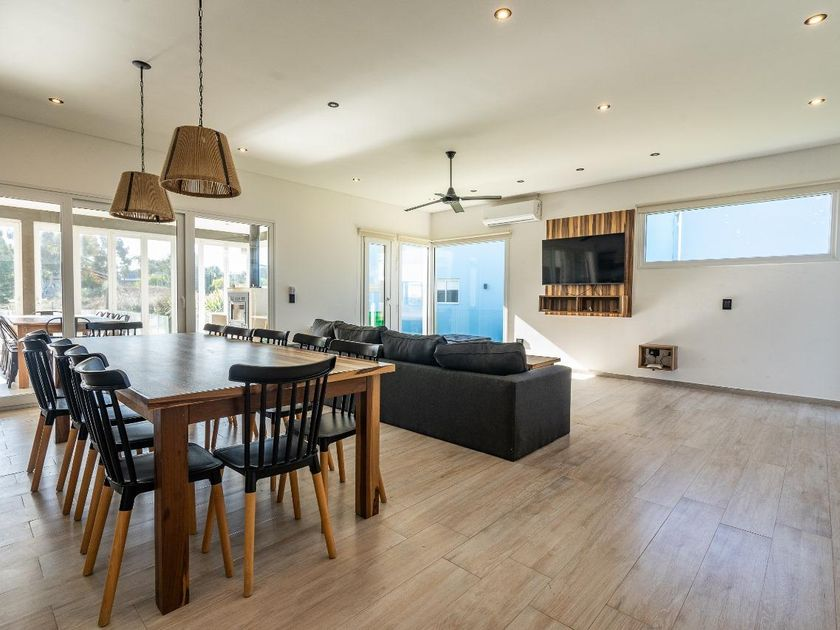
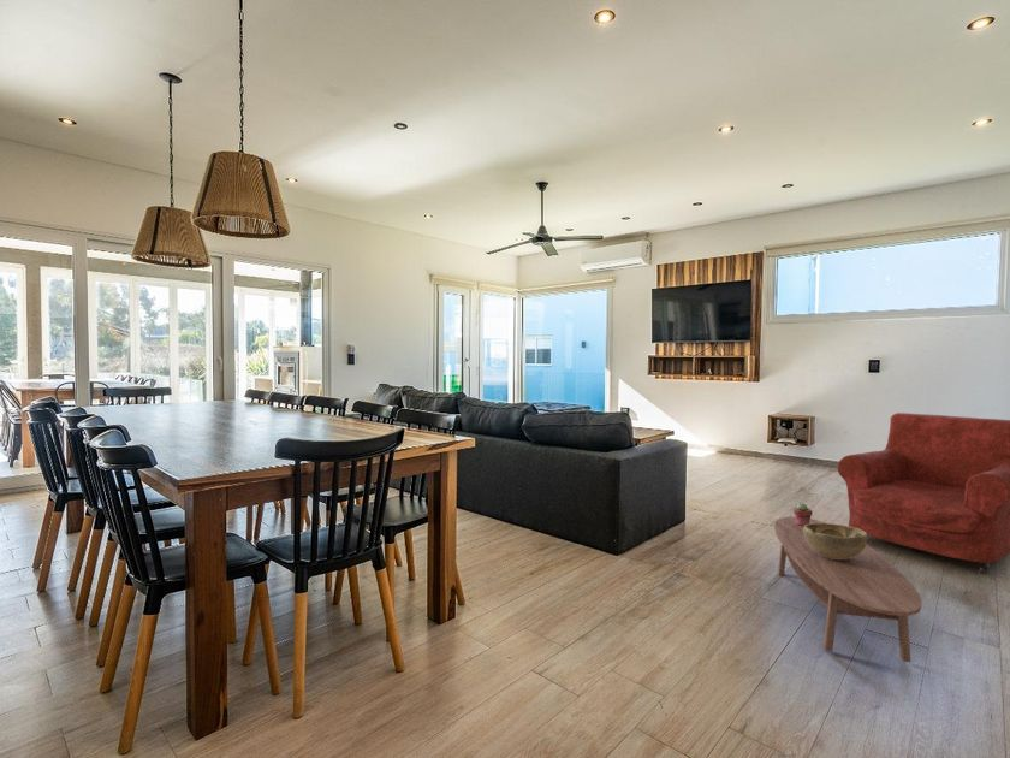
+ armchair [837,411,1010,575]
+ potted succulent [792,502,814,526]
+ decorative bowl [803,522,868,559]
+ coffee table [773,516,922,663]
